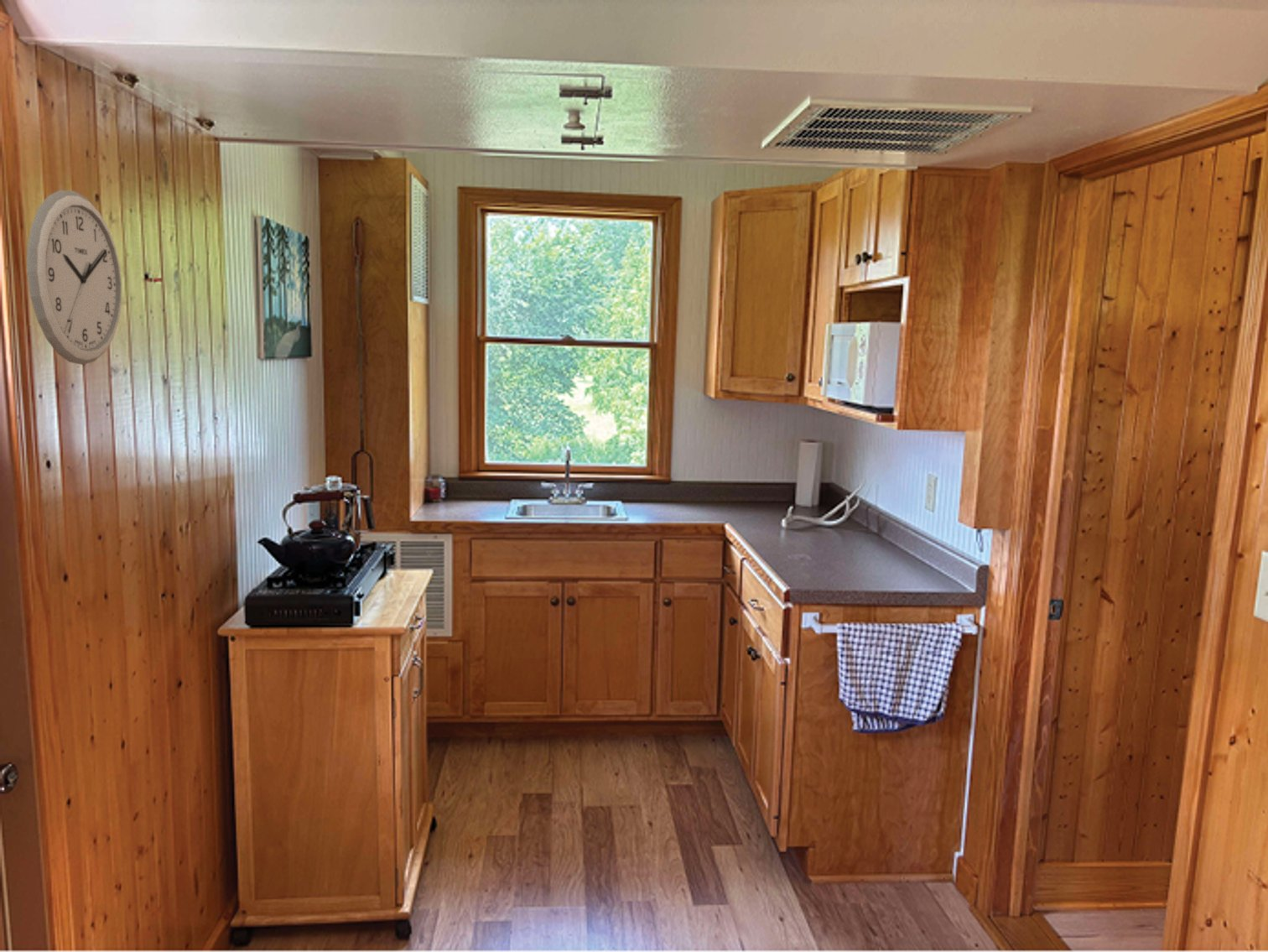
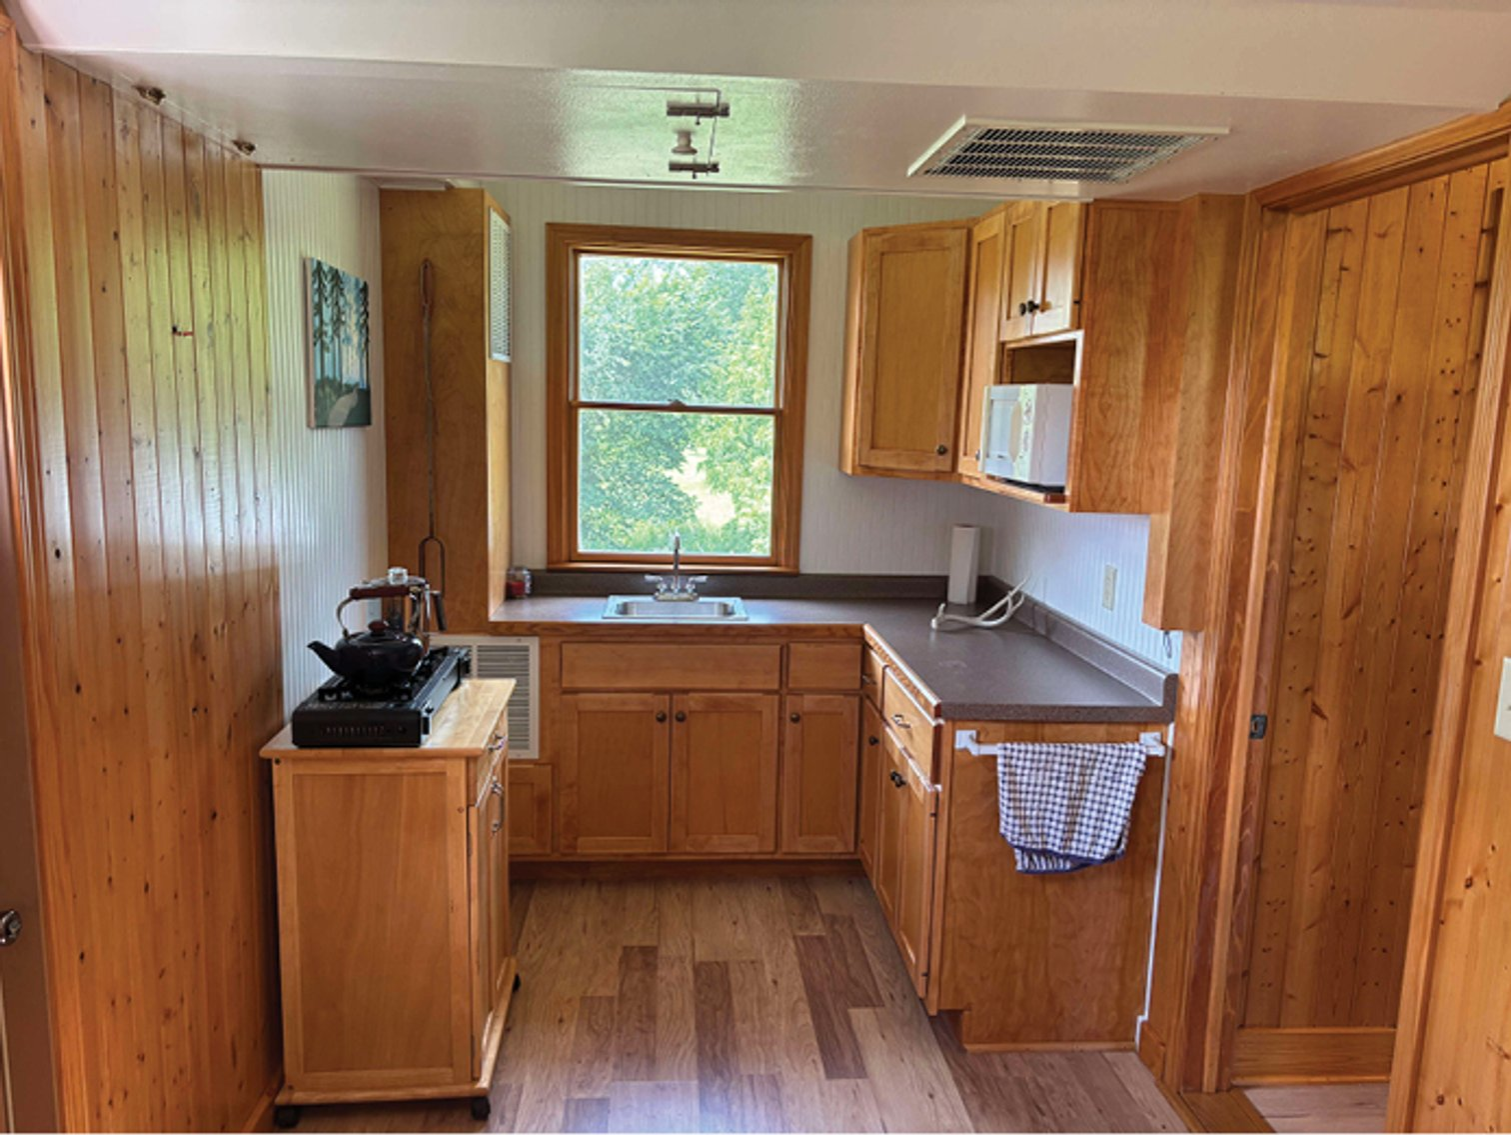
- wall clock [26,190,122,366]
